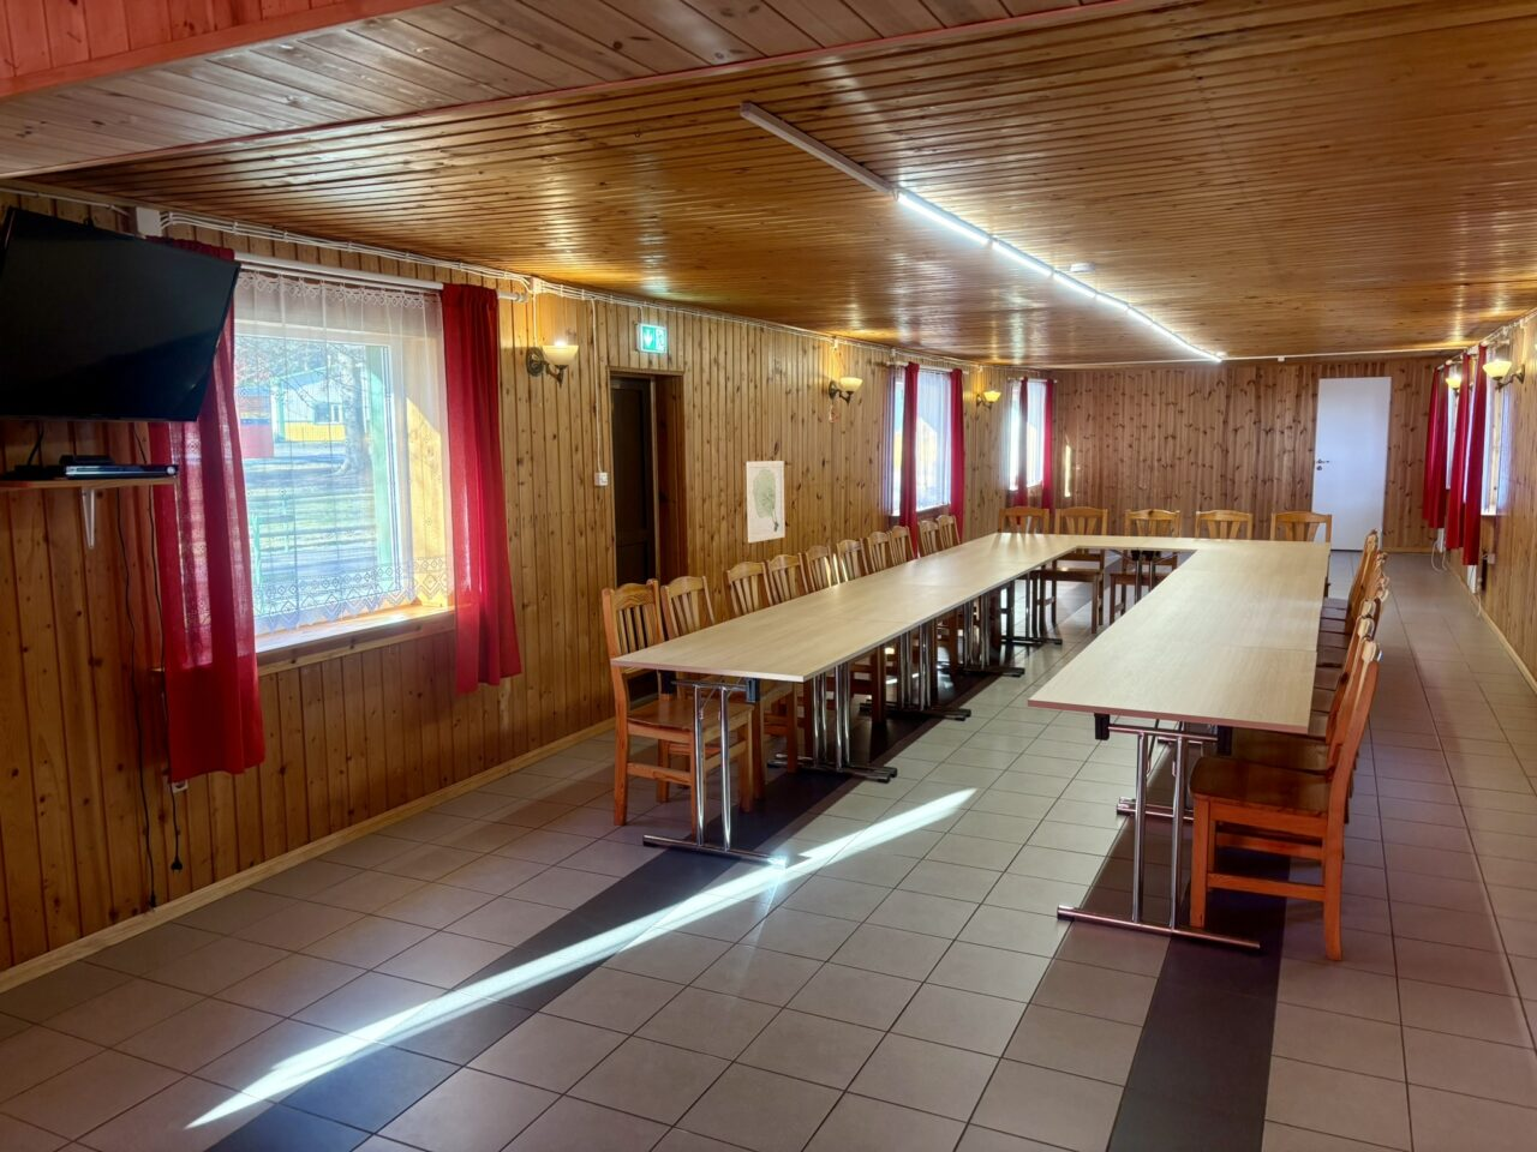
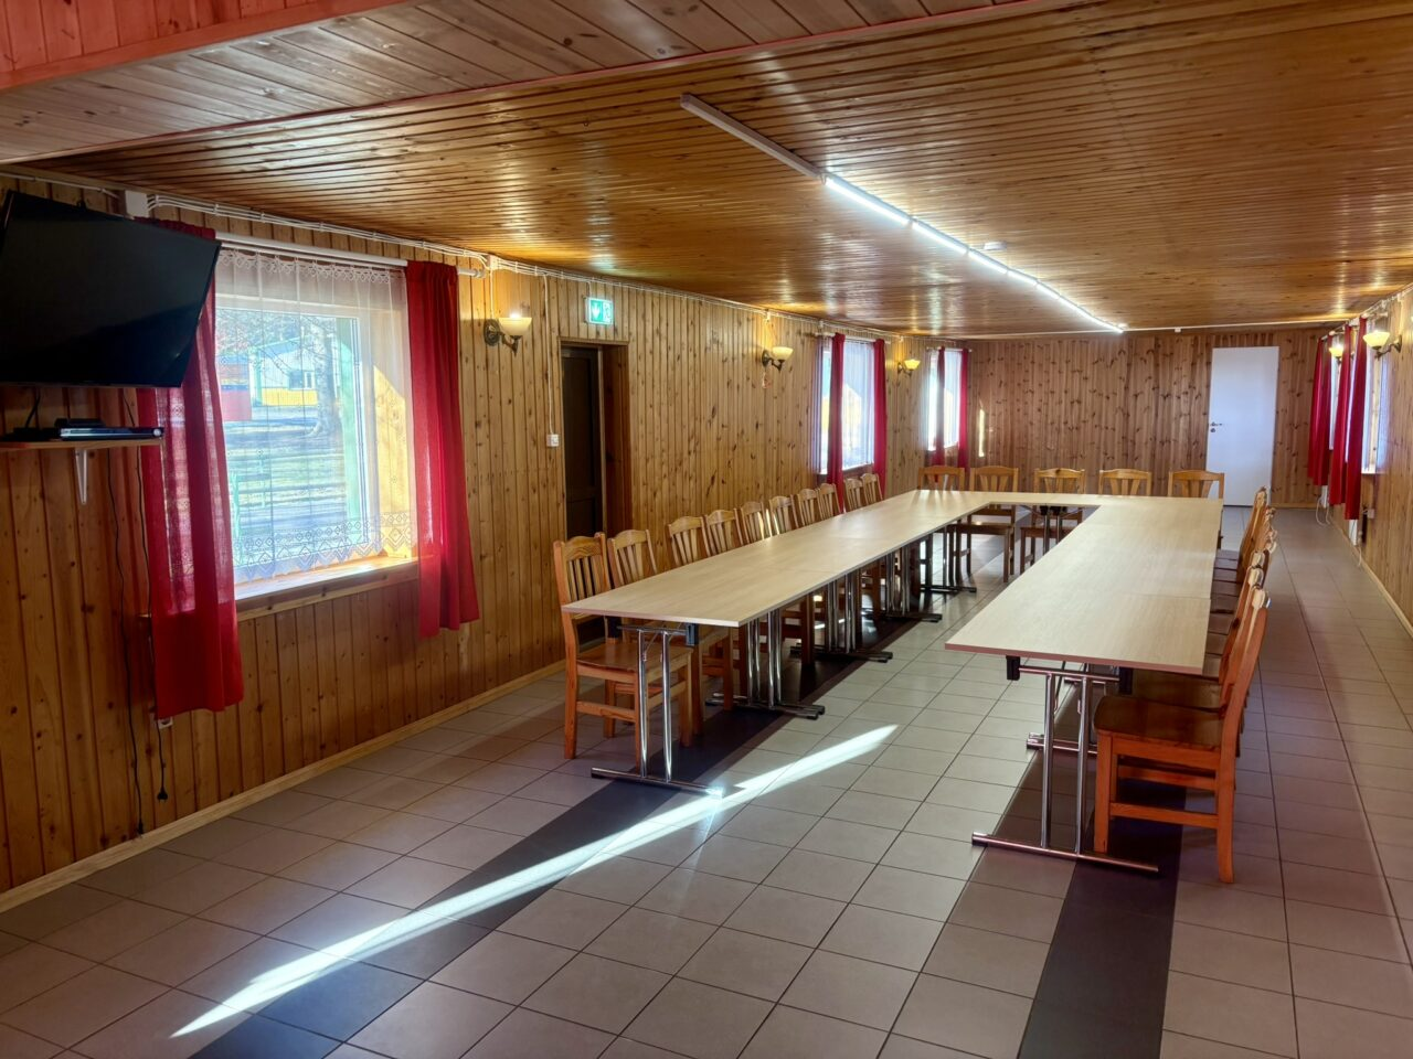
- wall art [746,460,787,543]
